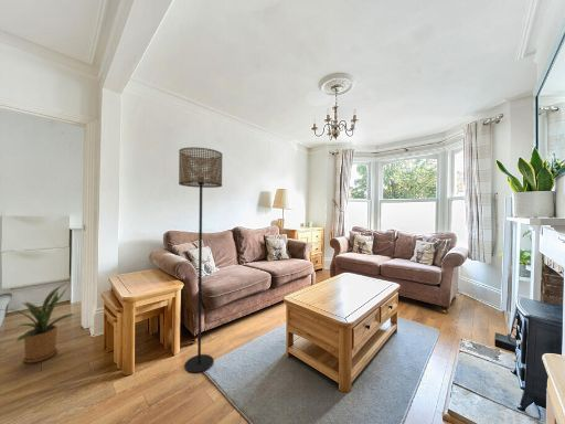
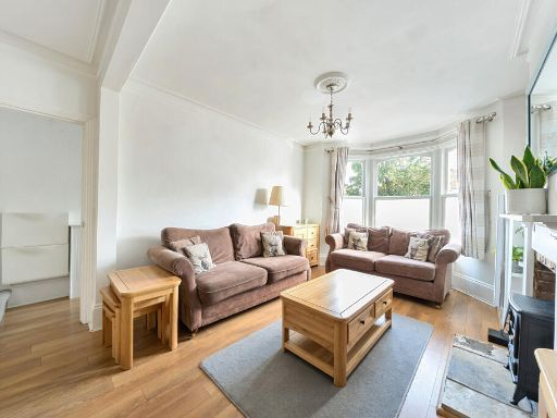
- house plant [0,283,75,364]
- floor lamp [178,147,224,374]
